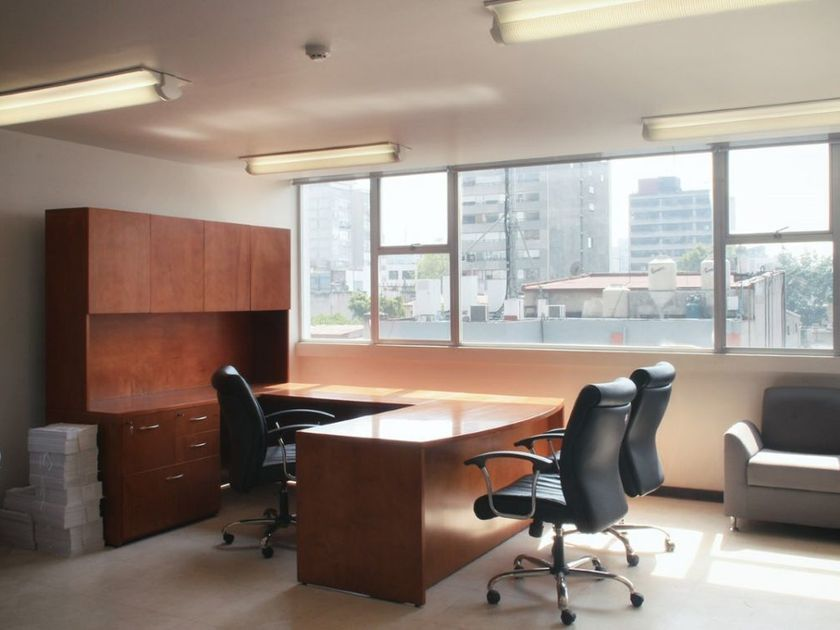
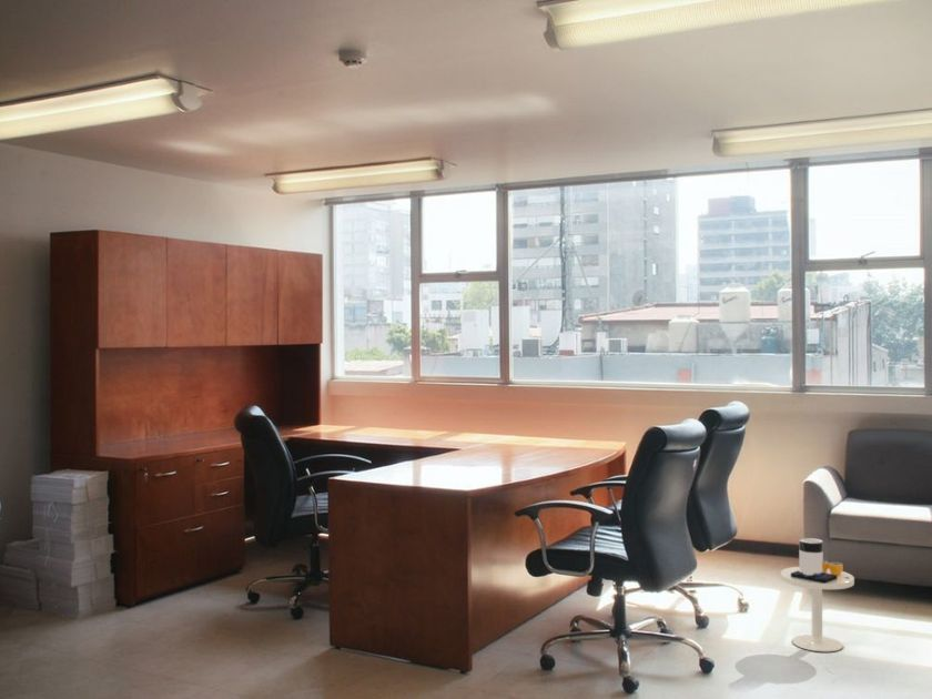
+ side table [780,537,855,652]
